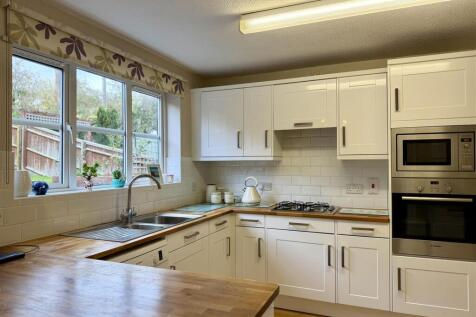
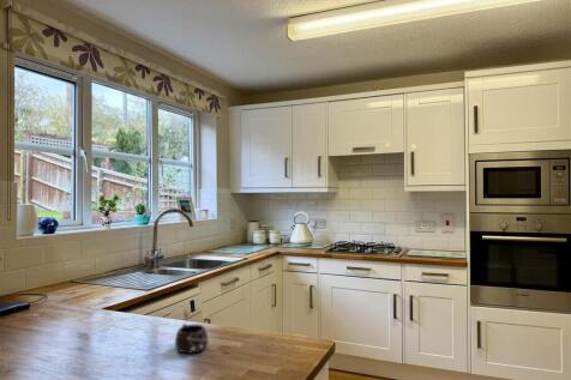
+ mug [174,322,209,355]
